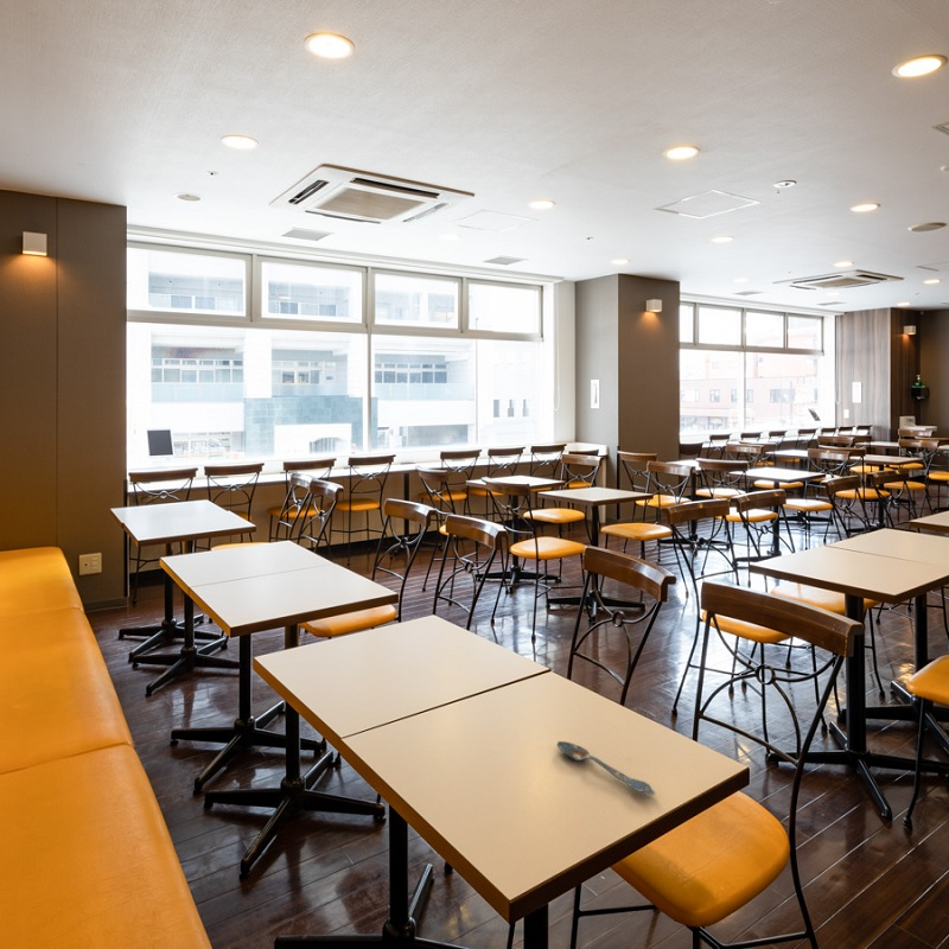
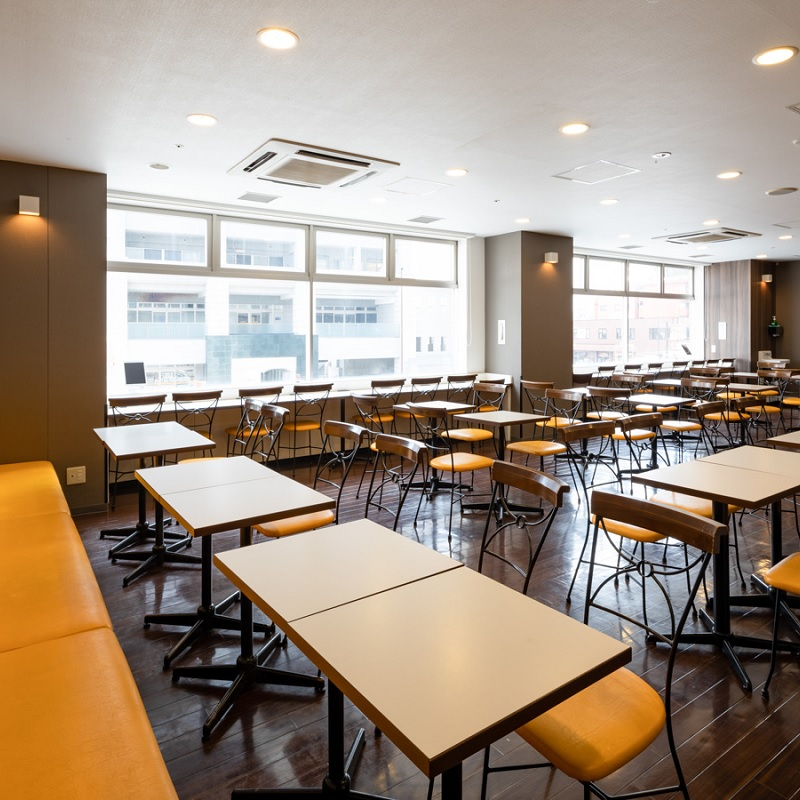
- spoon [556,740,656,796]
